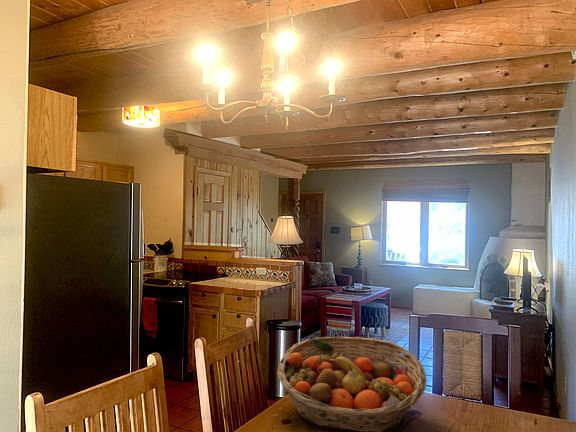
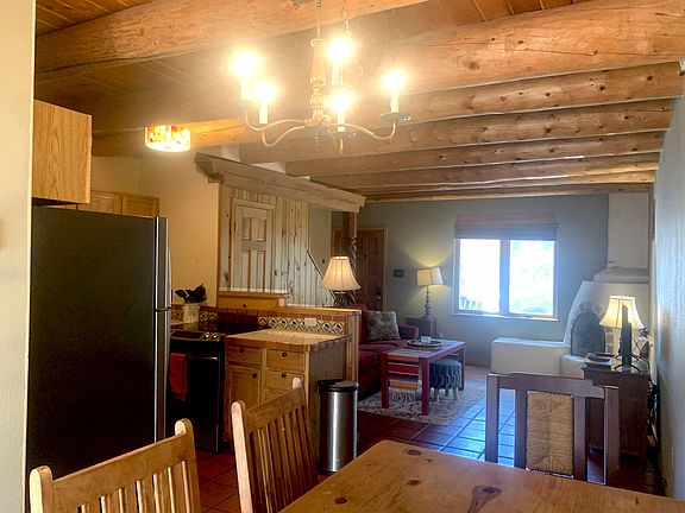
- fruit basket [276,336,427,432]
